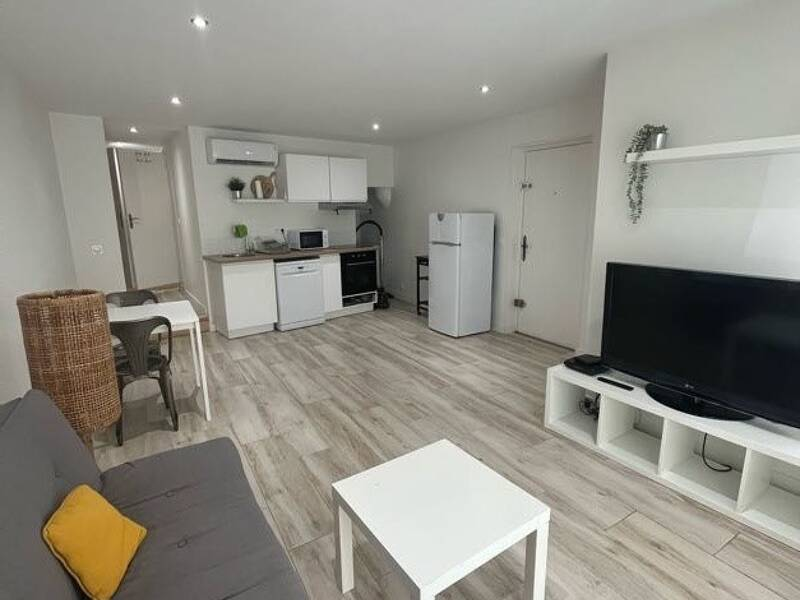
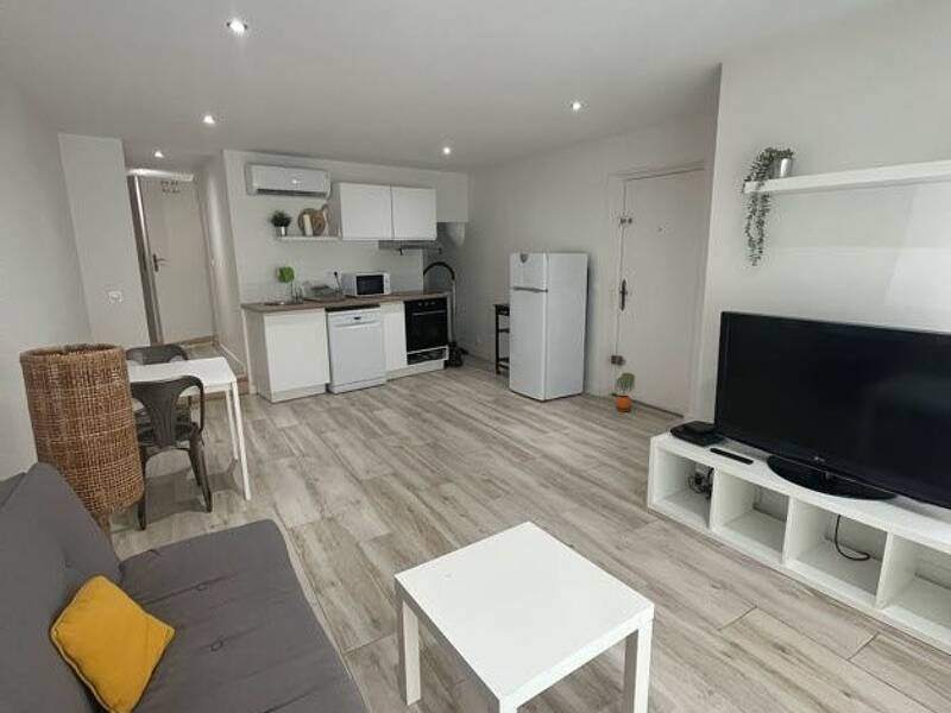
+ potted plant [613,372,636,412]
